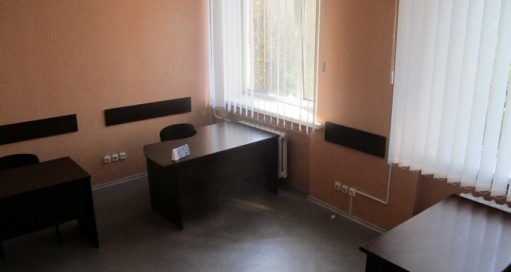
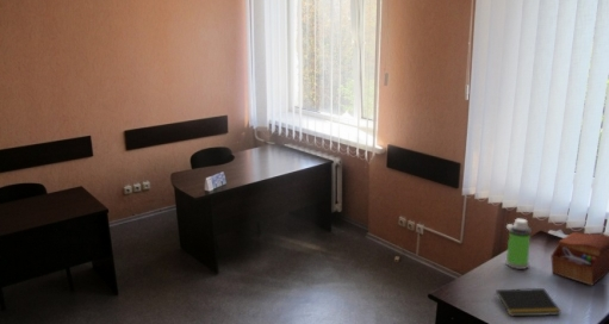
+ sewing box [549,231,609,287]
+ water bottle [504,218,533,270]
+ notepad [493,287,563,317]
